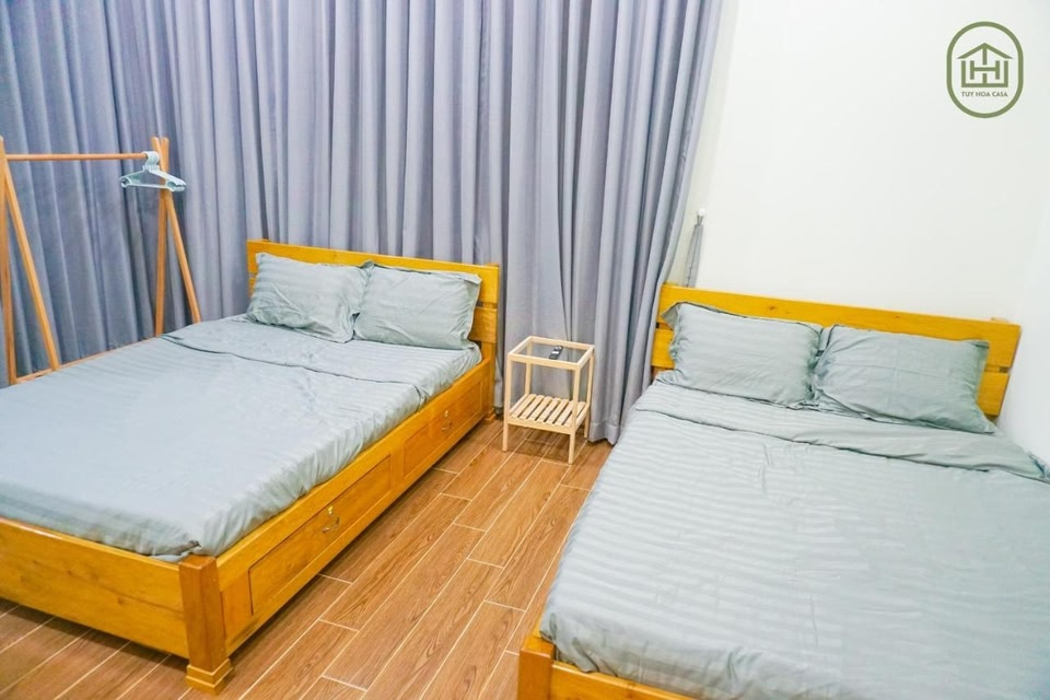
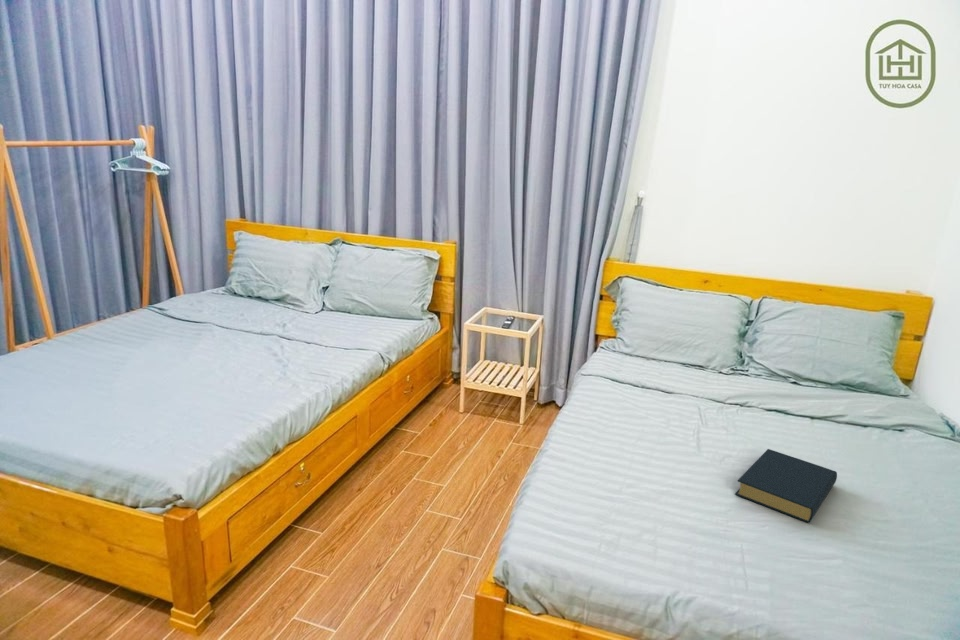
+ hardback book [734,448,838,524]
